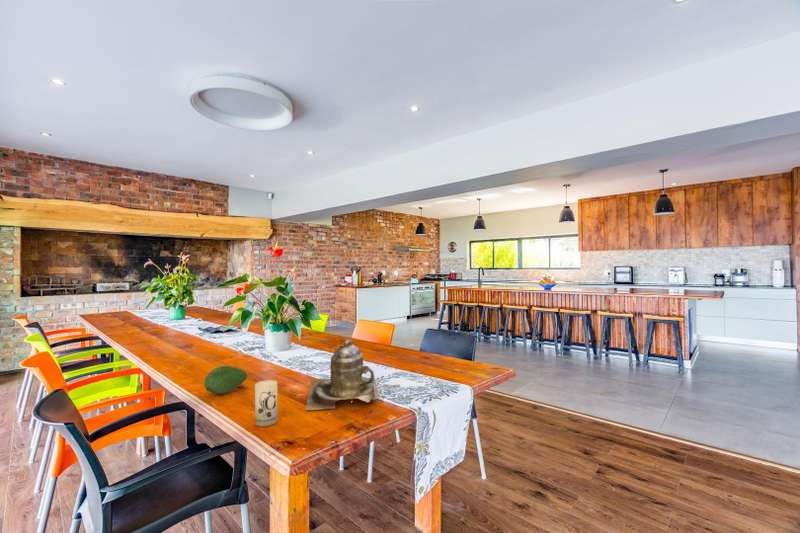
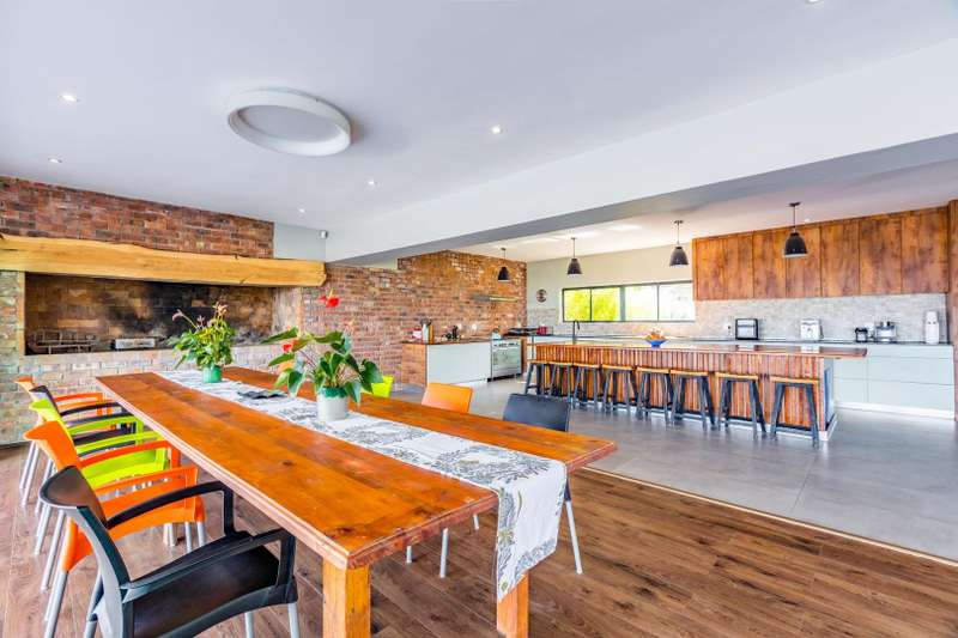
- candle [254,379,279,427]
- fruit [203,365,248,395]
- teapot [304,338,379,412]
